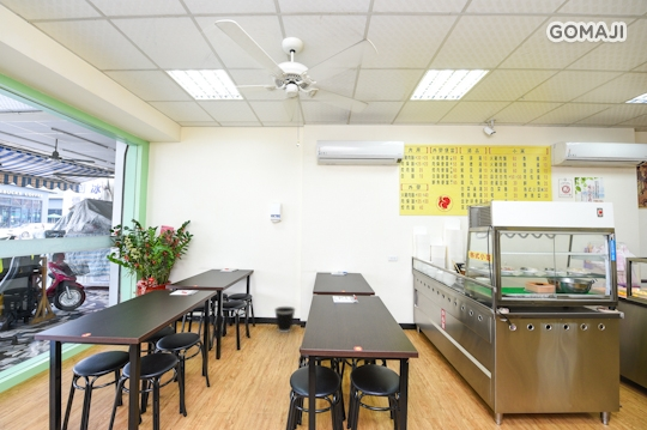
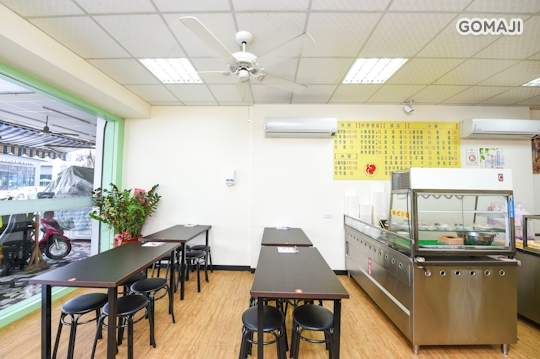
- wastebasket [273,305,297,334]
